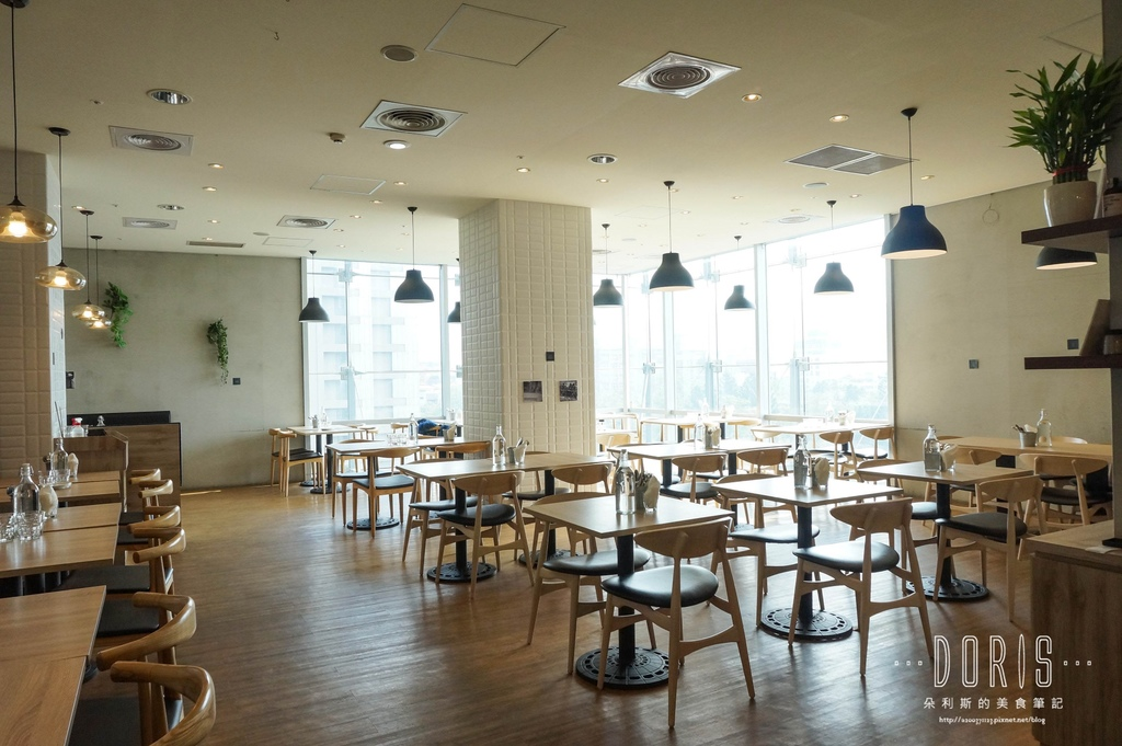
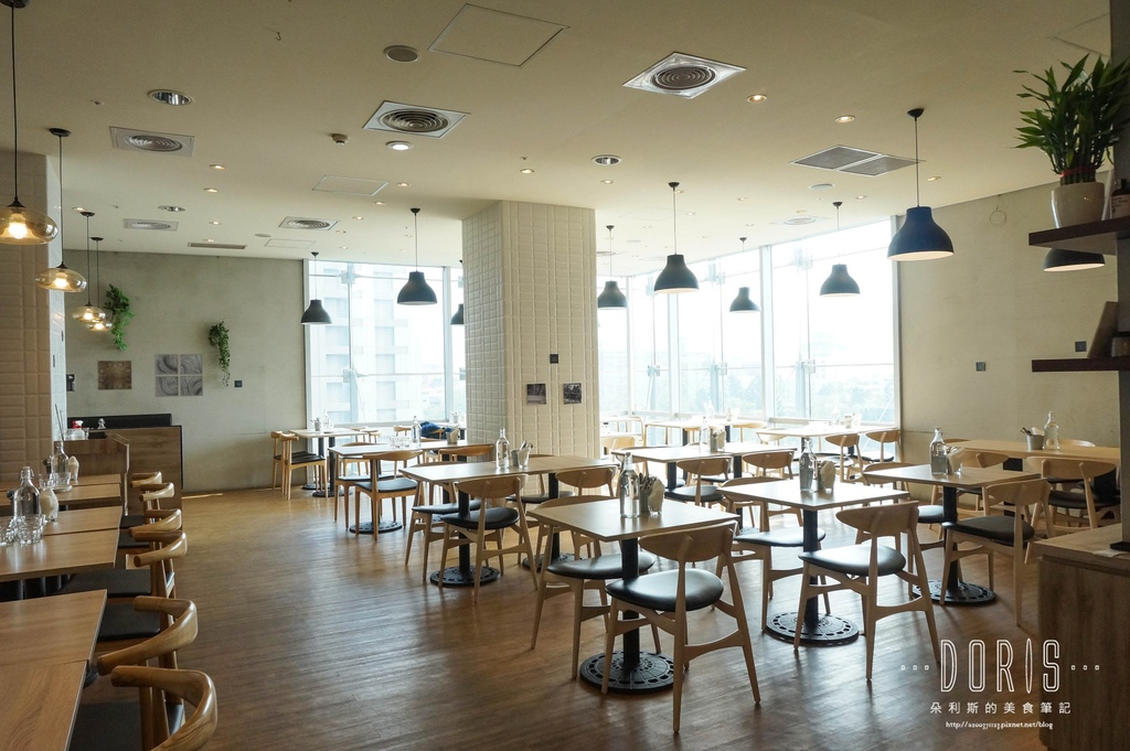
+ wall art [153,353,204,398]
+ wall art [96,360,132,391]
